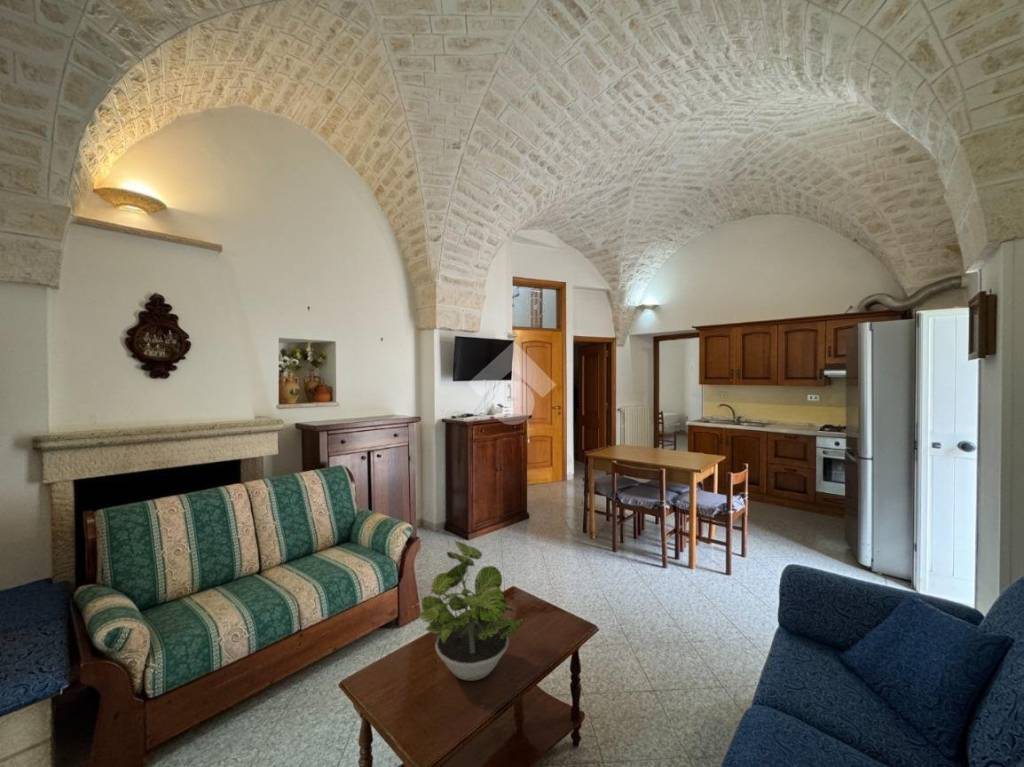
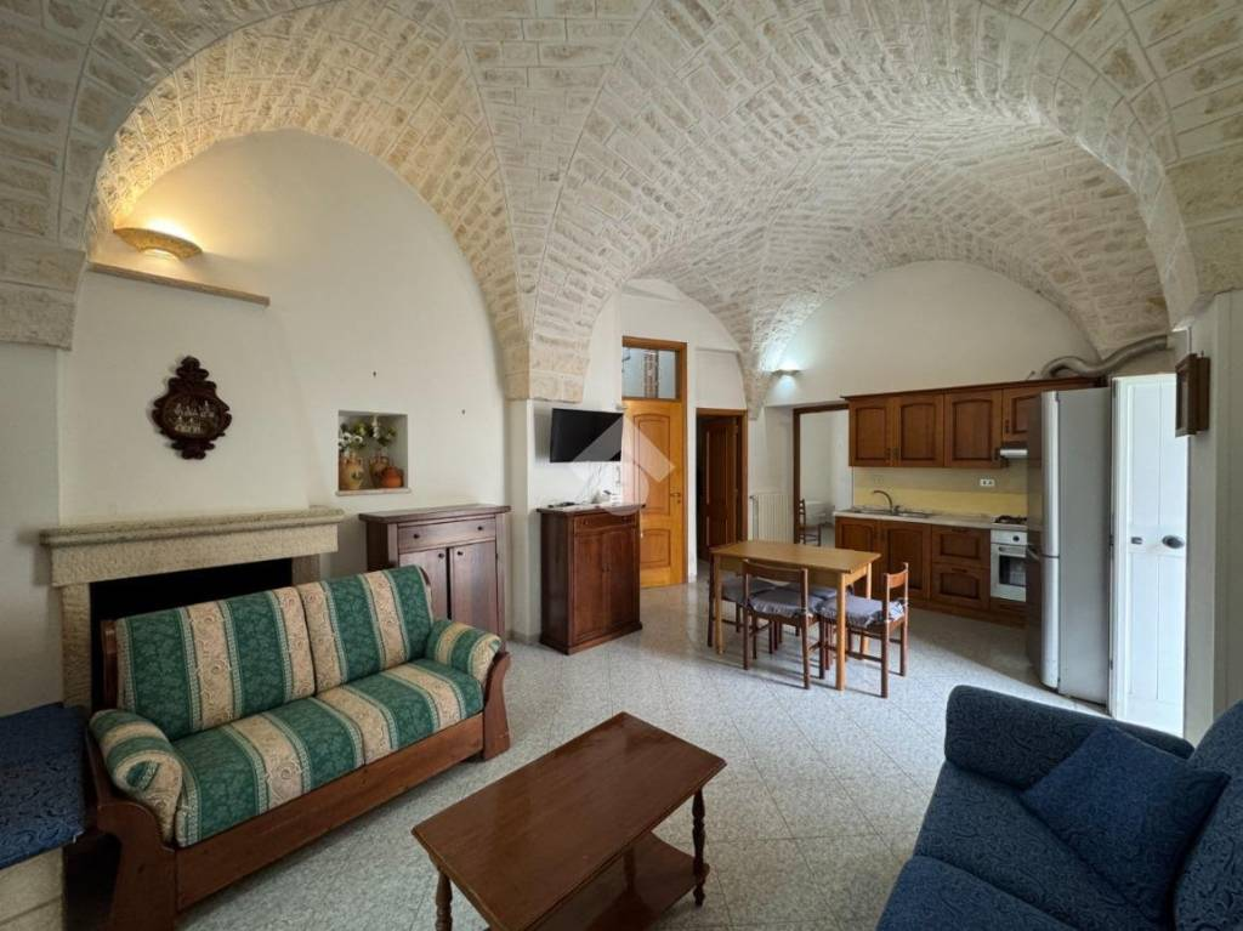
- potted plant [417,540,524,682]
